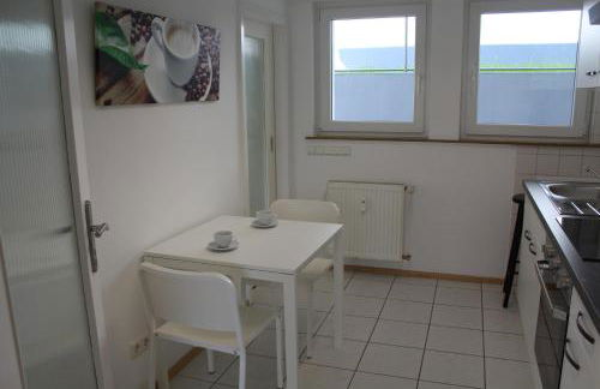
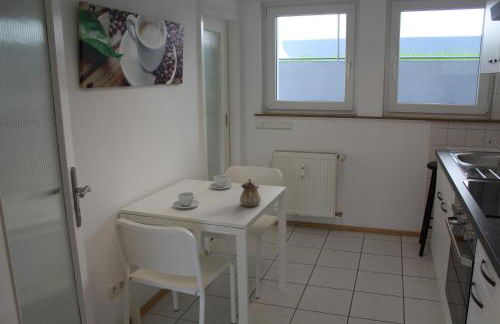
+ teapot [239,178,262,208]
